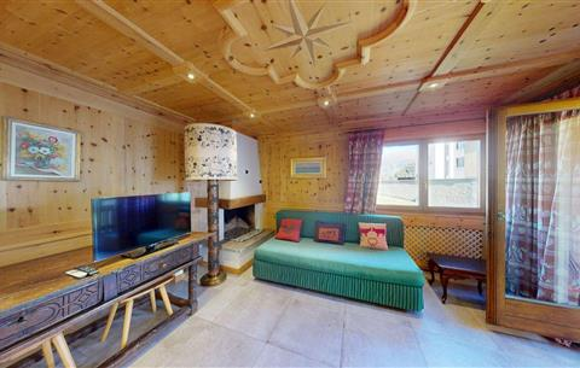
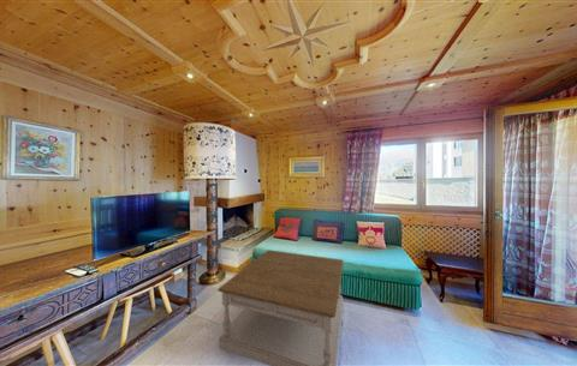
+ coffee table [216,250,345,366]
